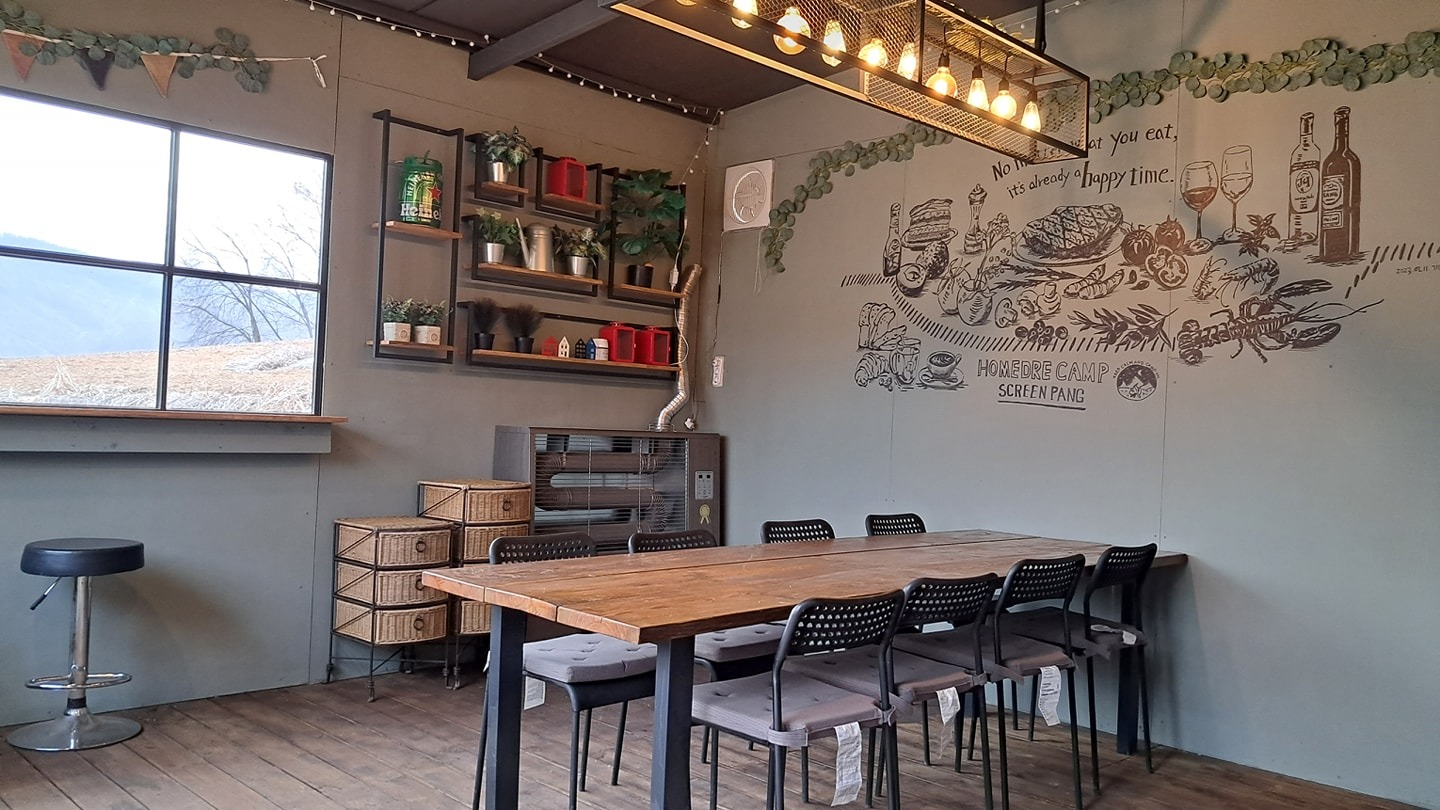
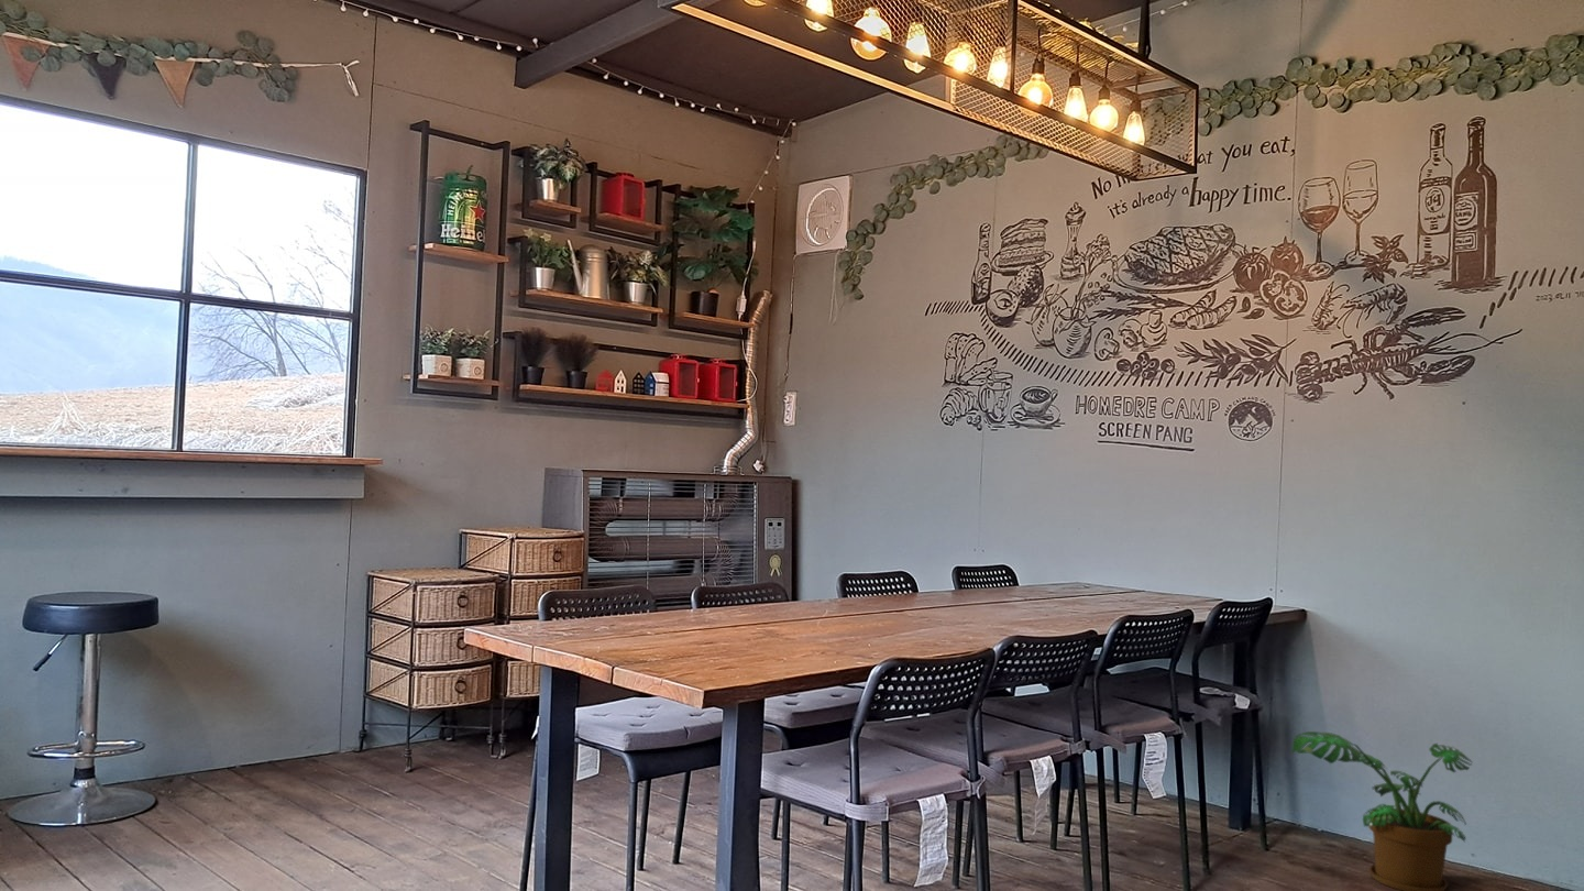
+ potted plant [1290,730,1474,891]
